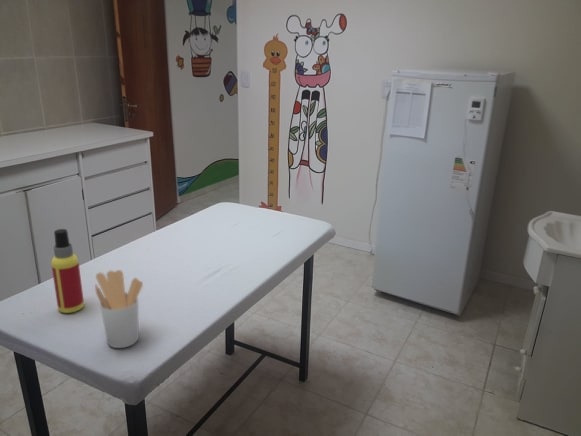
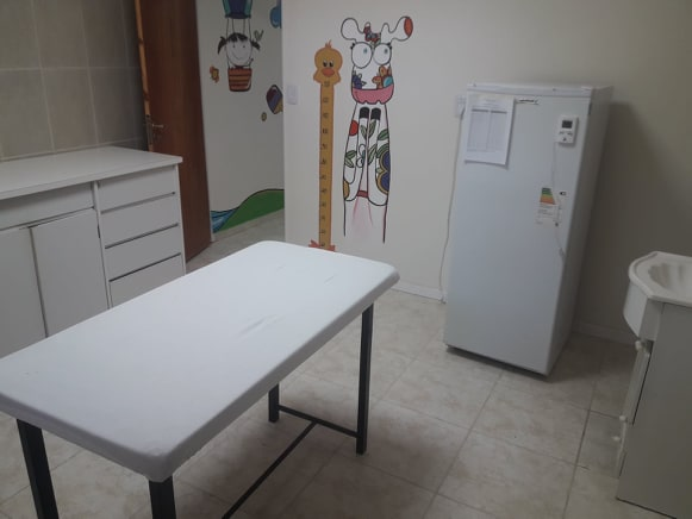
- utensil holder [94,269,144,349]
- spray bottle [50,228,85,314]
